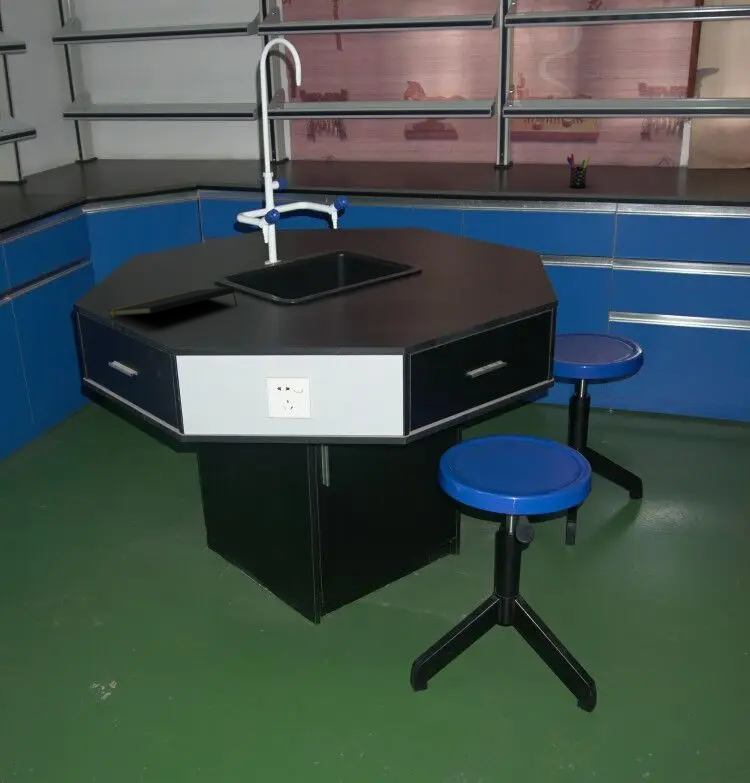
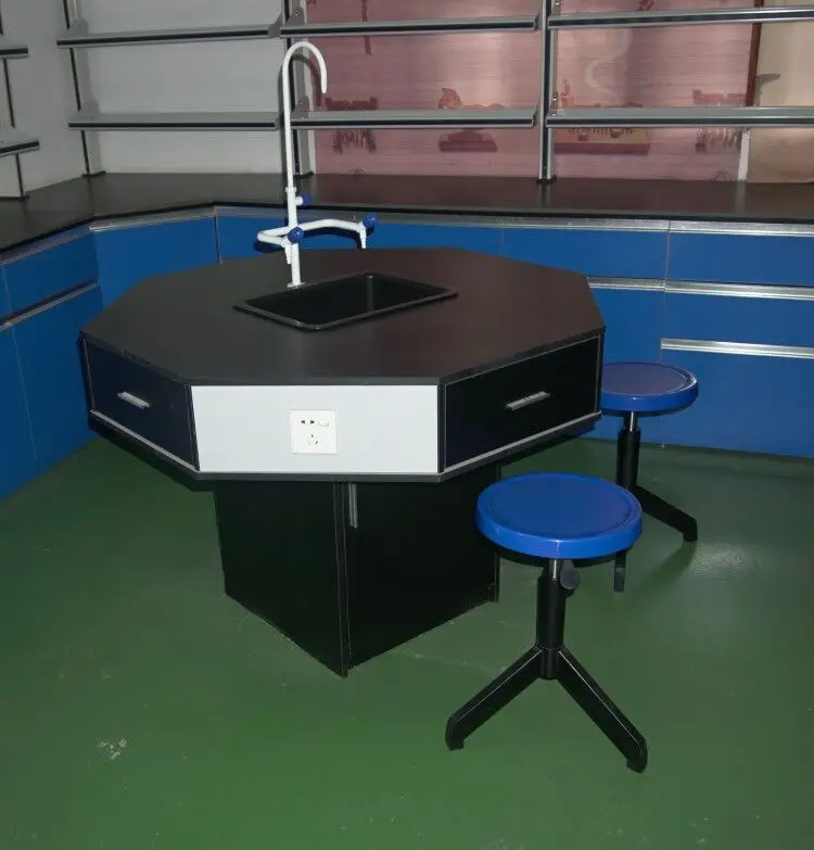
- notepad [107,286,238,317]
- pen holder [566,153,591,189]
